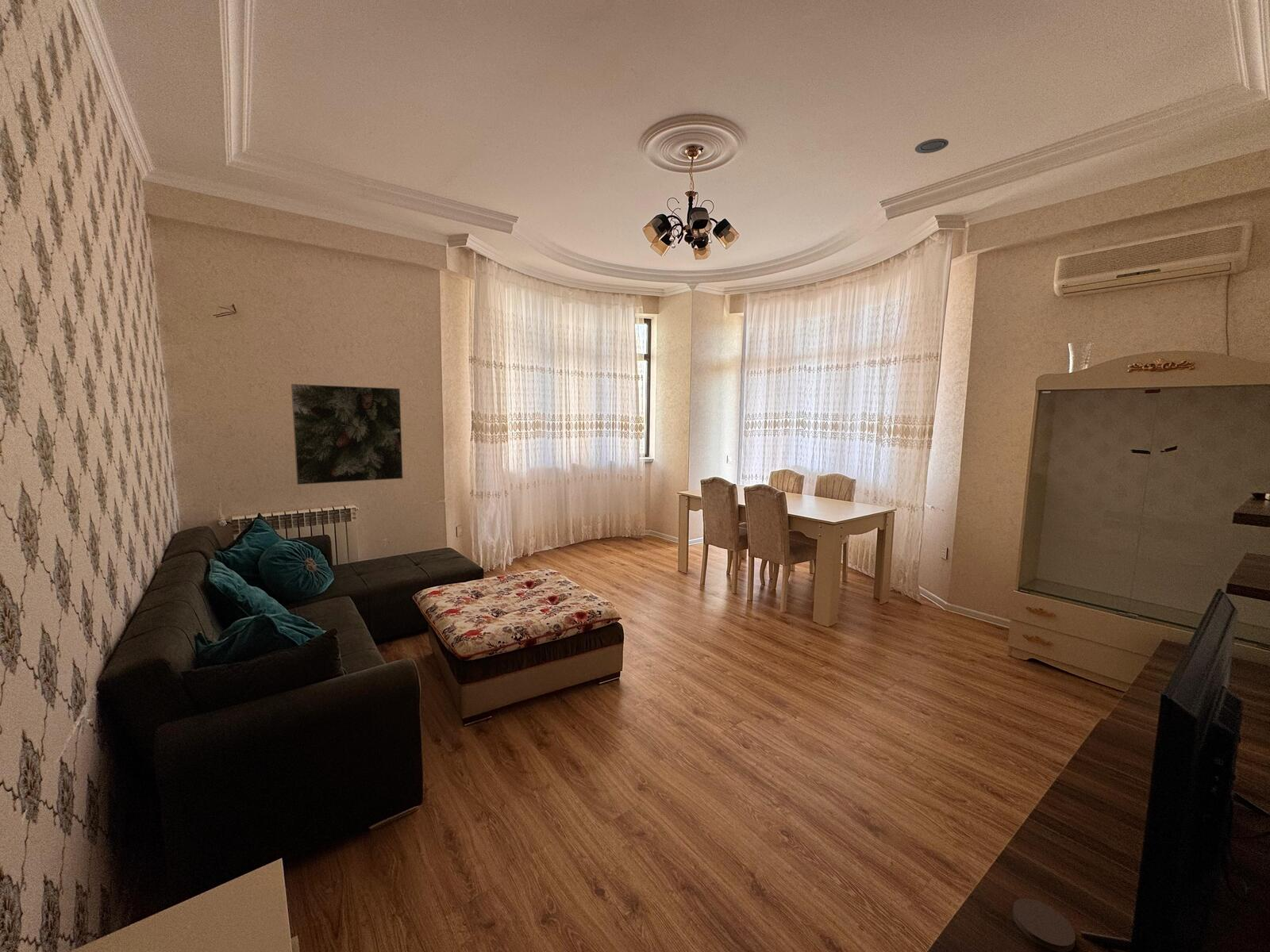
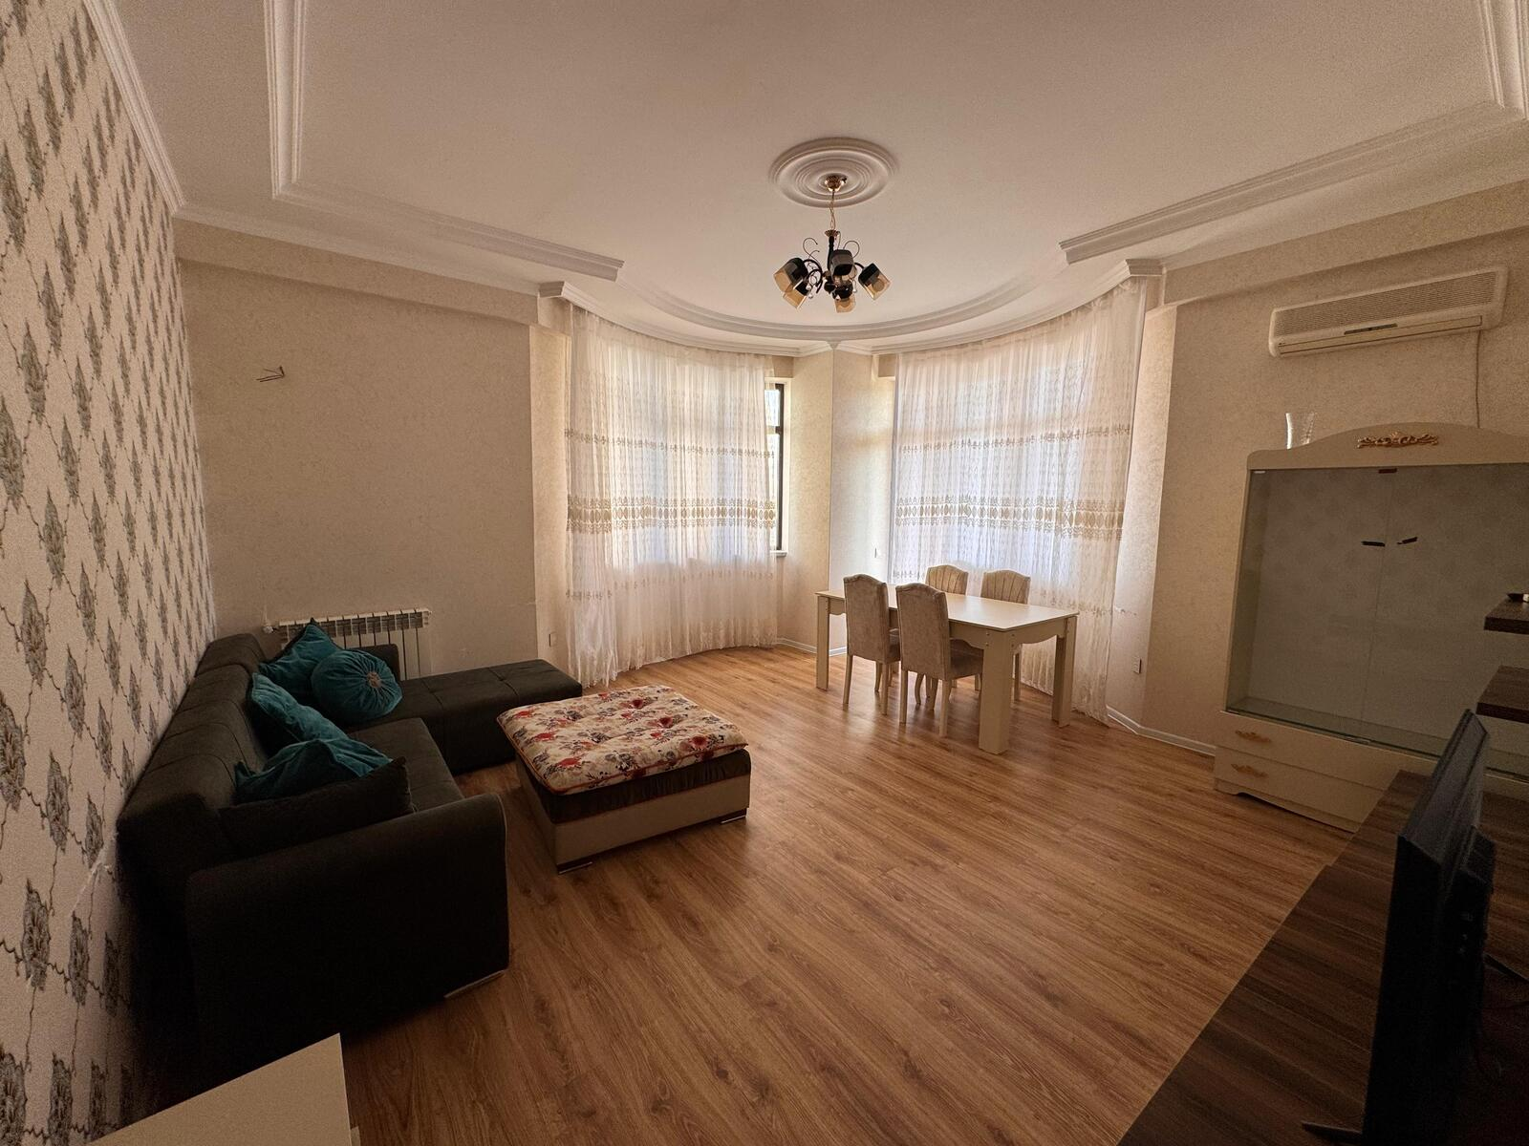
- coaster [1012,898,1076,952]
- recessed light [914,138,949,154]
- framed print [291,383,403,486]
